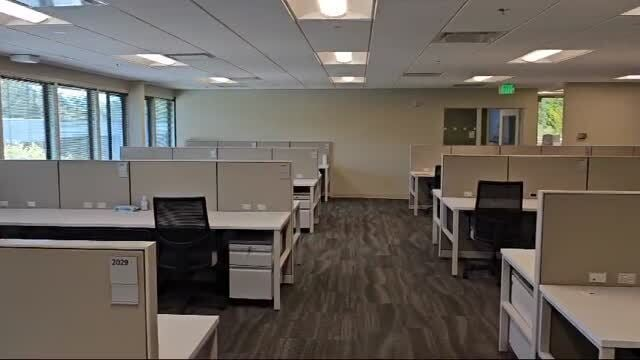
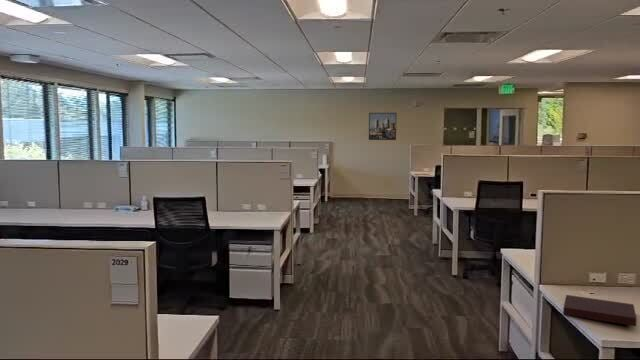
+ notebook [562,294,637,327]
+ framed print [368,112,397,141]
